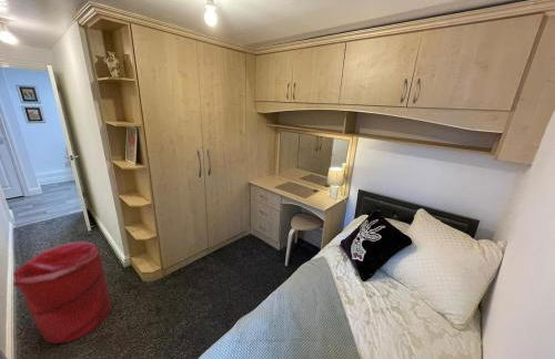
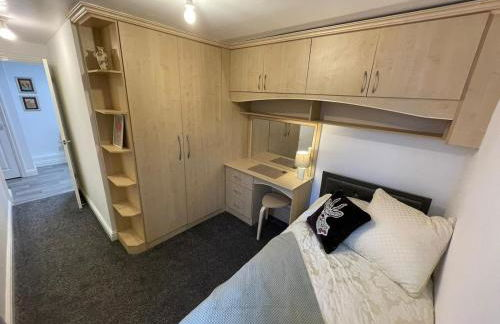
- laundry hamper [12,240,113,345]
